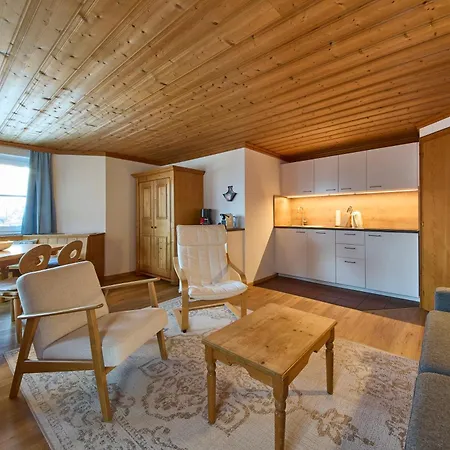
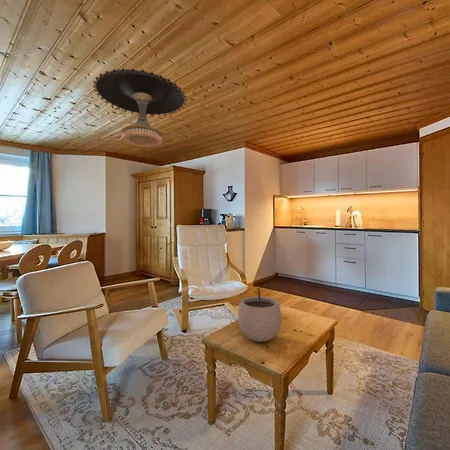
+ plant pot [237,285,282,343]
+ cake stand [92,67,188,148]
